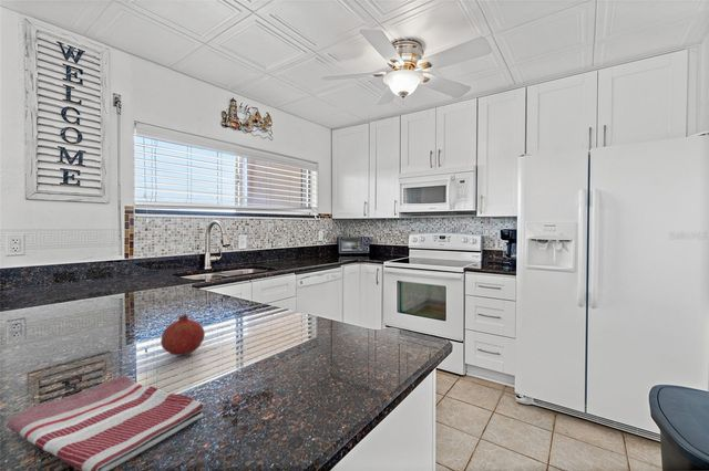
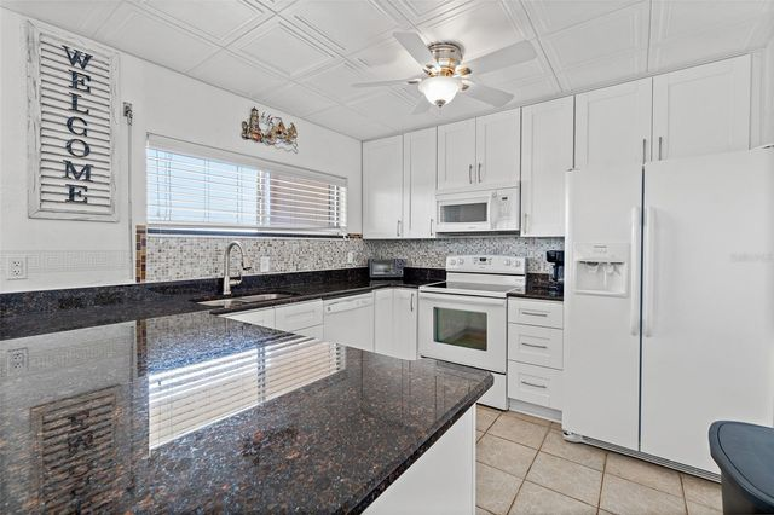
- dish towel [6,375,205,471]
- fruit [160,313,206,356]
